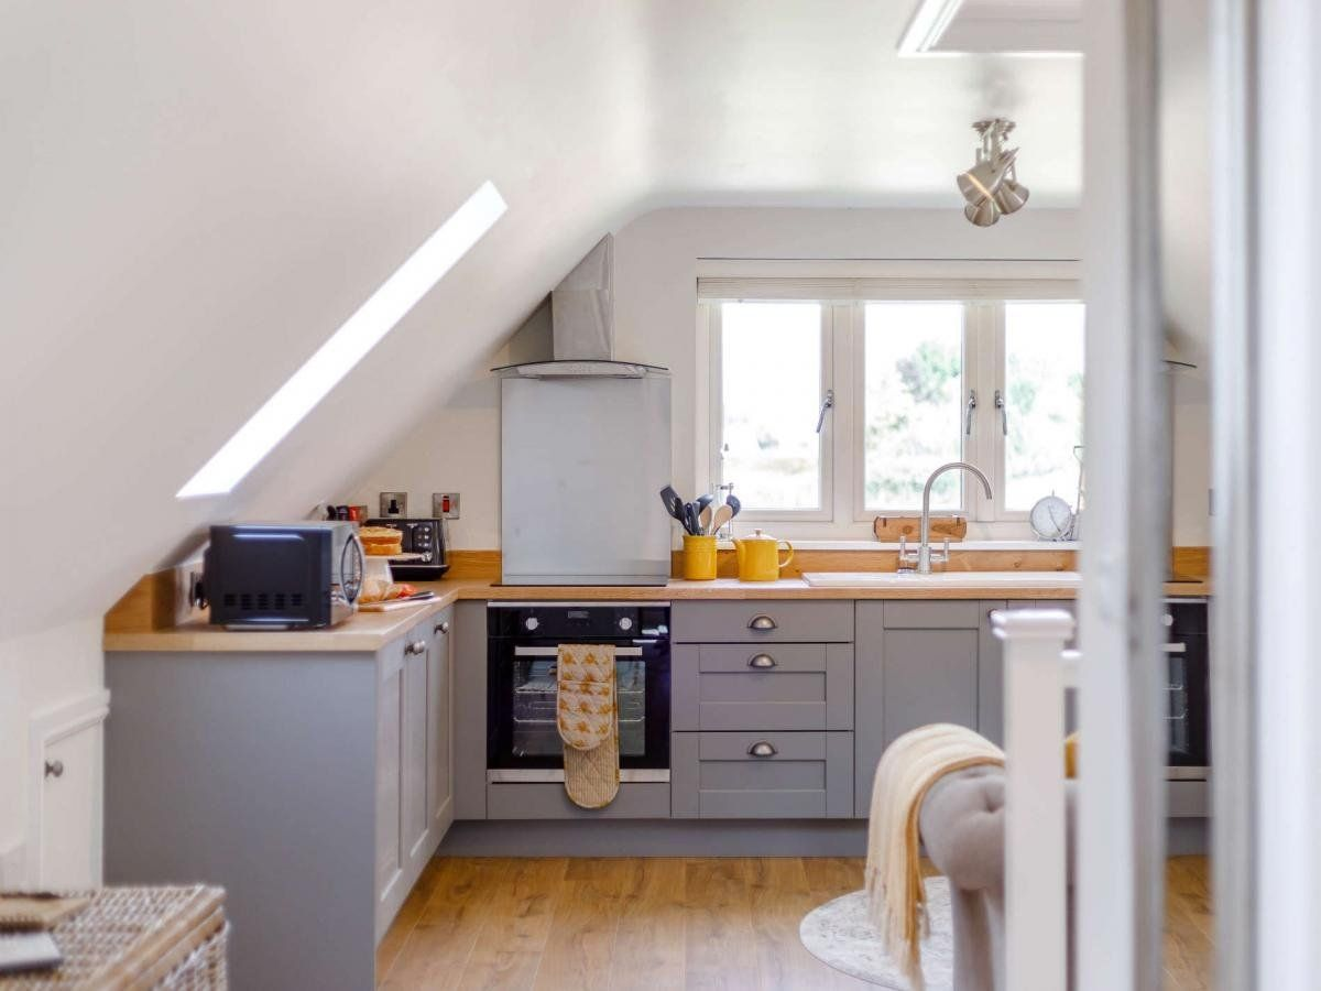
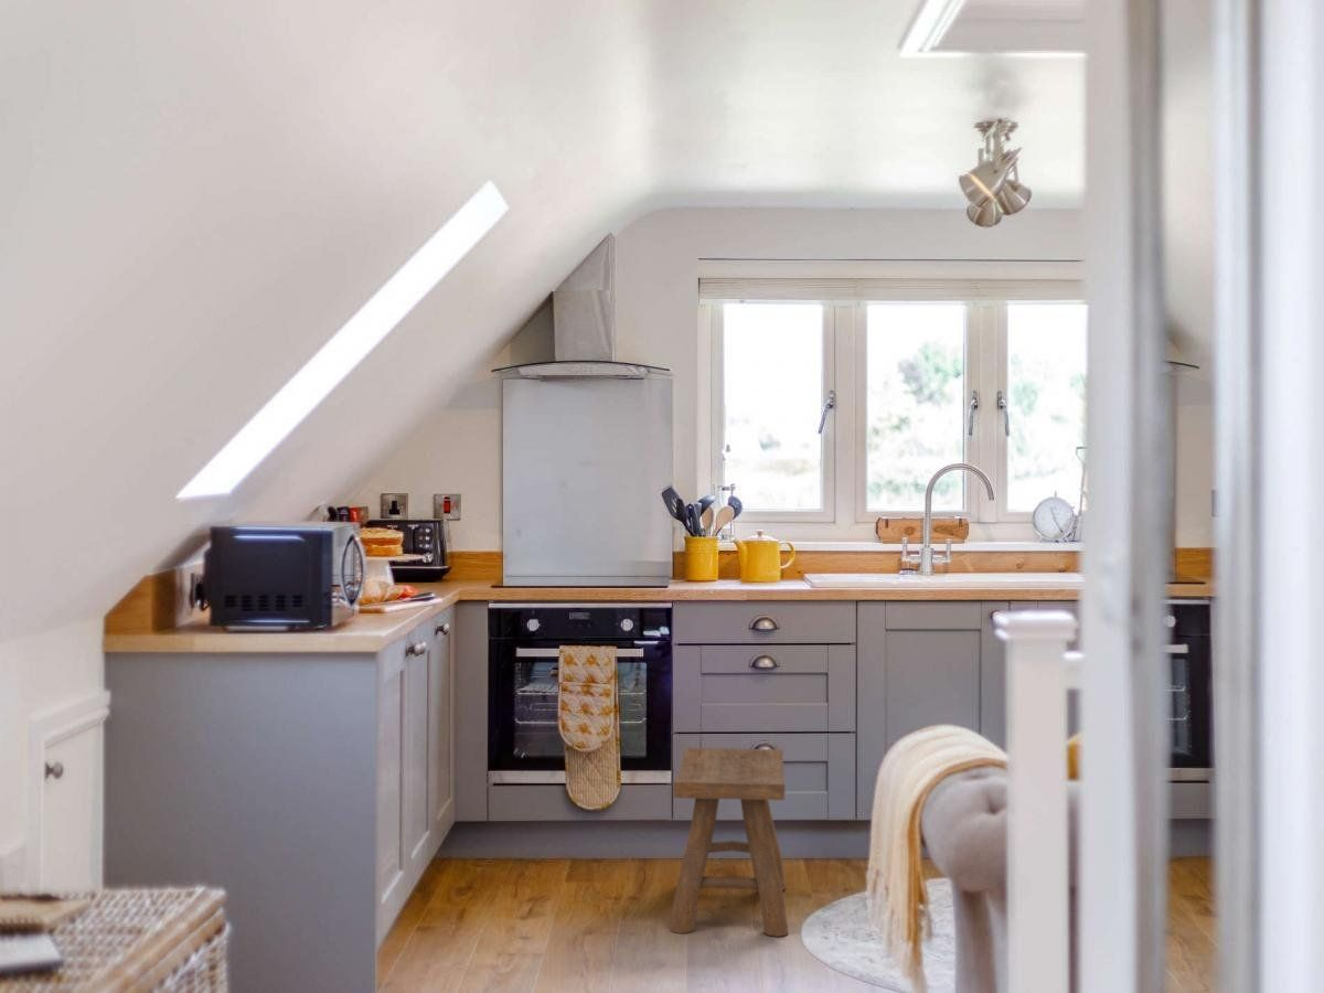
+ stool [669,747,790,938]
